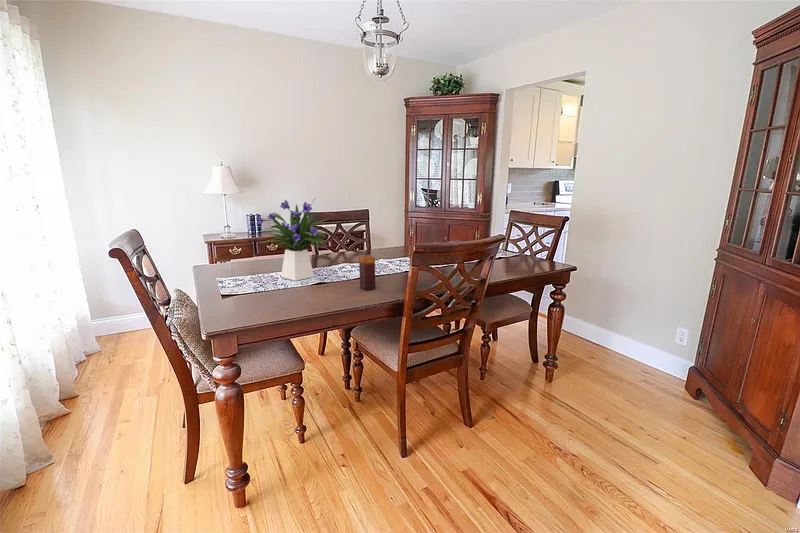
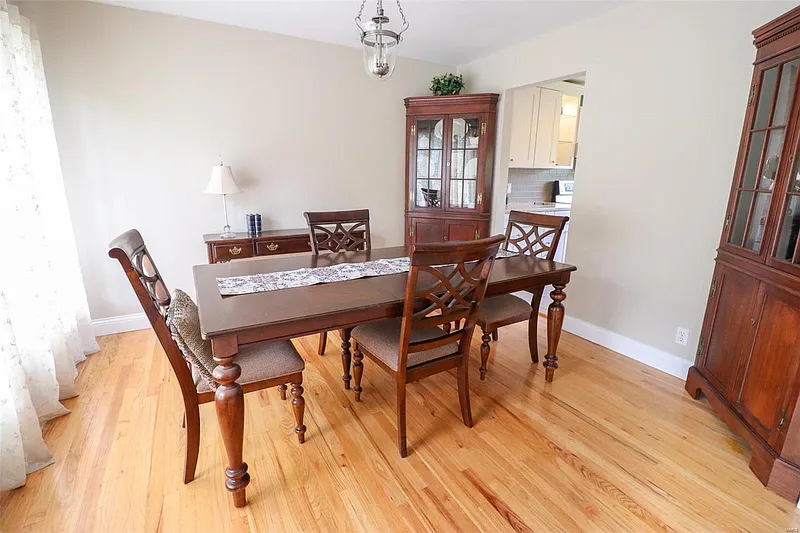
- candle [358,254,377,291]
- flower arrangement [257,197,340,282]
